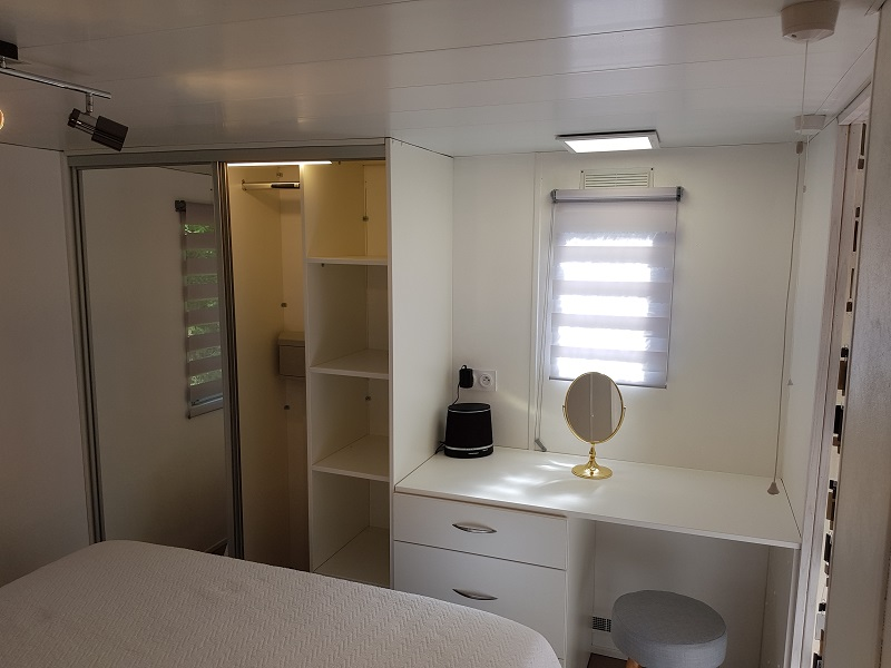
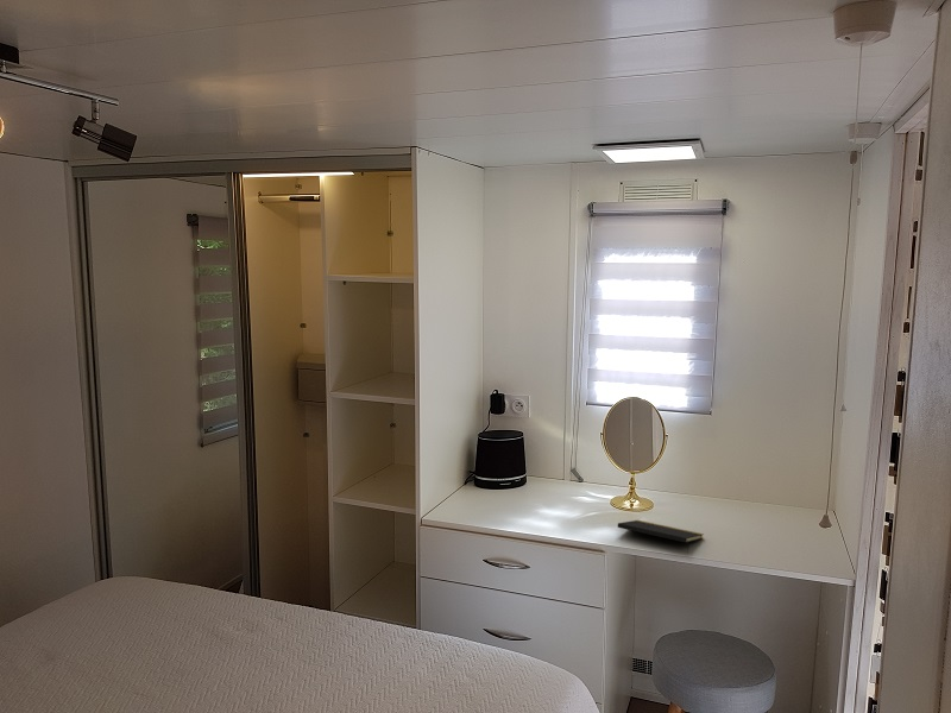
+ notepad [617,519,705,553]
